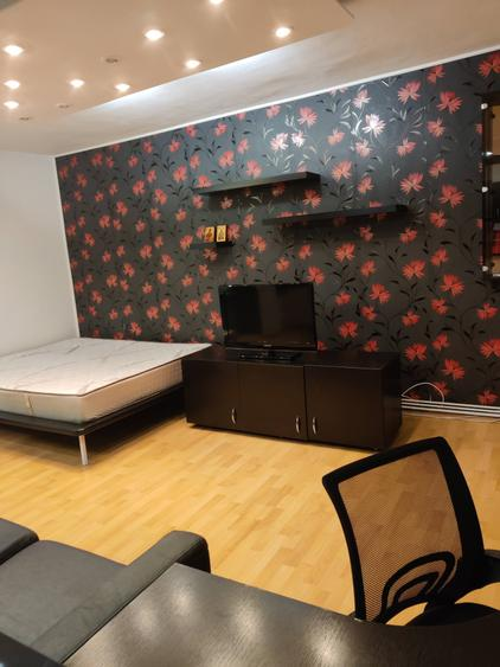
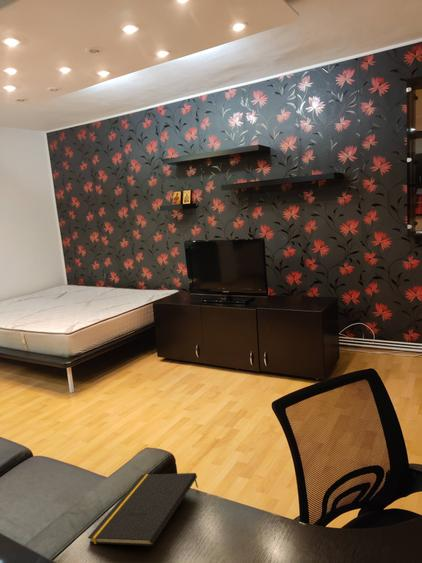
+ notepad [87,472,199,547]
